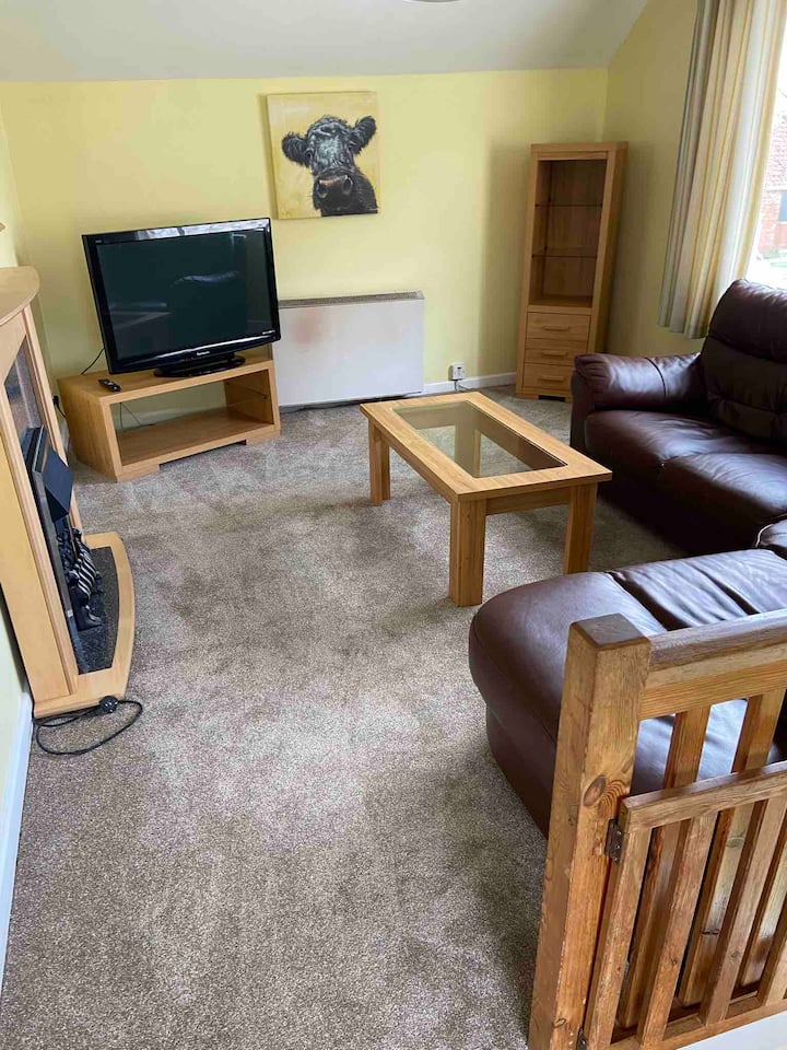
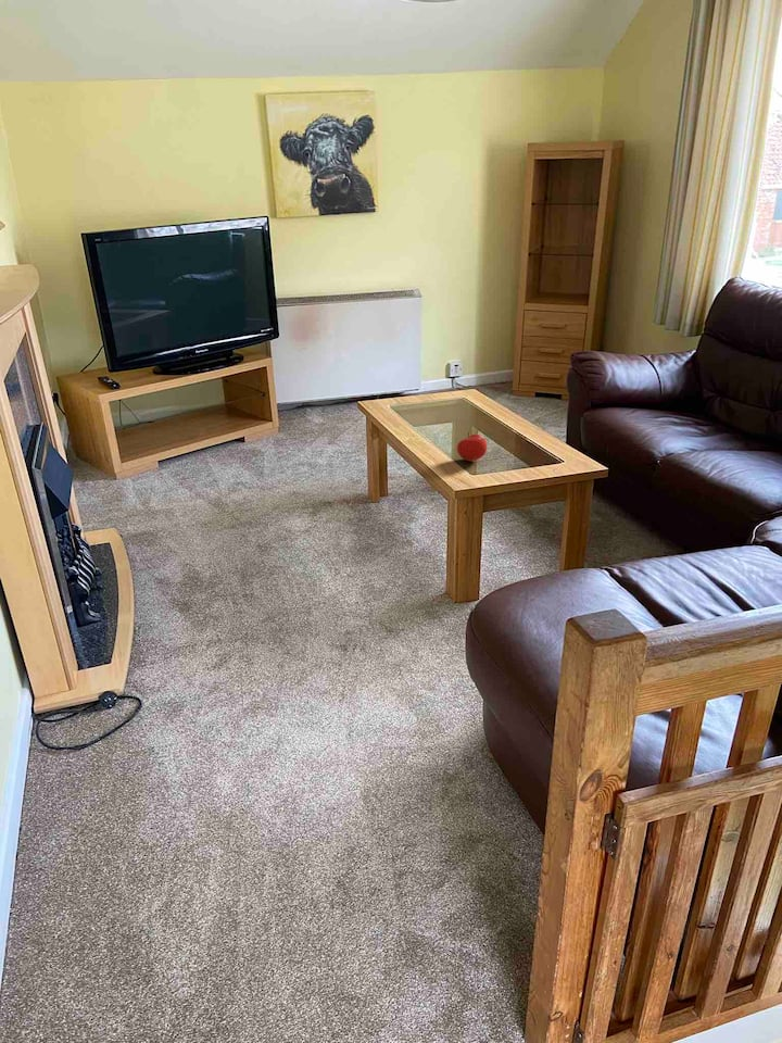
+ fruit [456,431,488,462]
